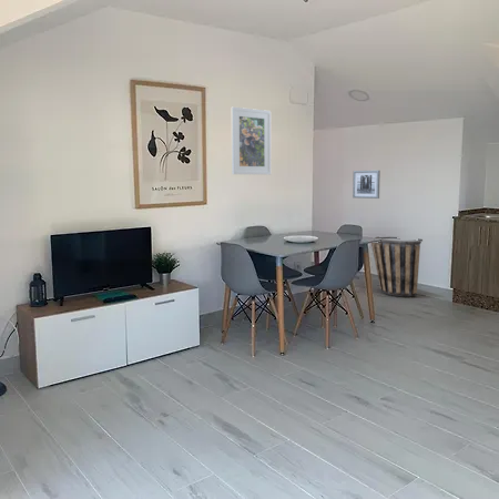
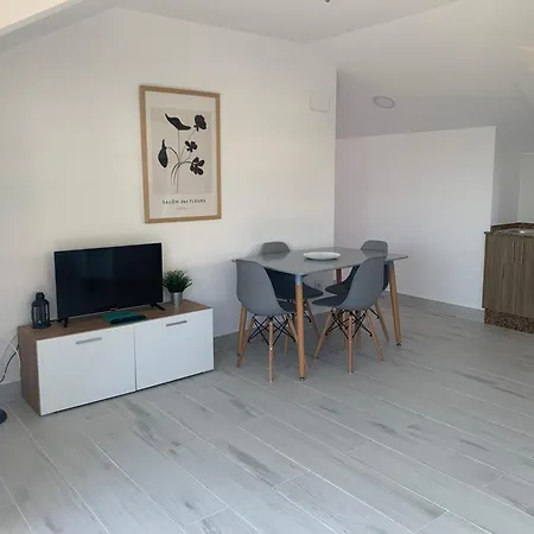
- wall art [352,170,381,200]
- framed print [231,106,272,175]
- basket [370,236,424,297]
